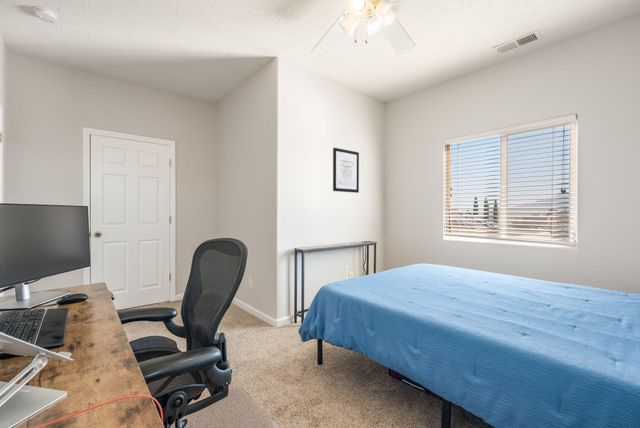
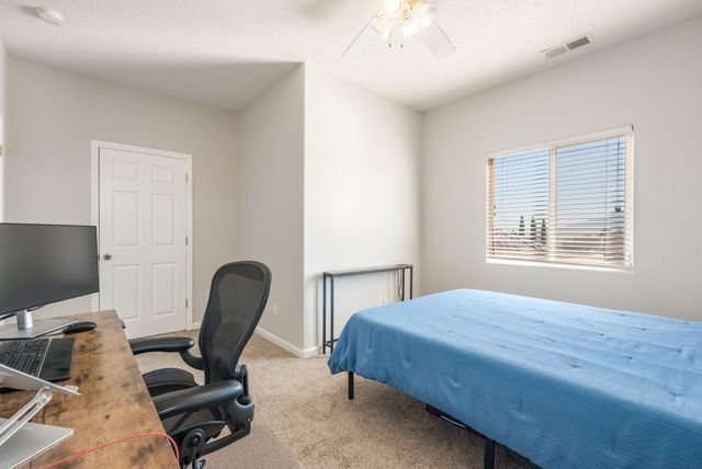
- wall art [332,147,360,194]
